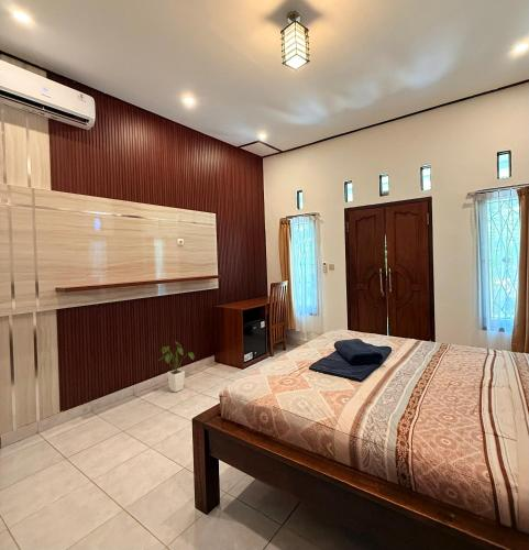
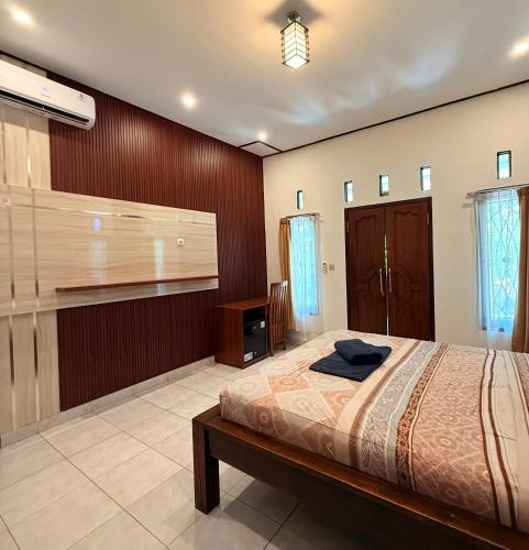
- house plant [157,340,196,393]
